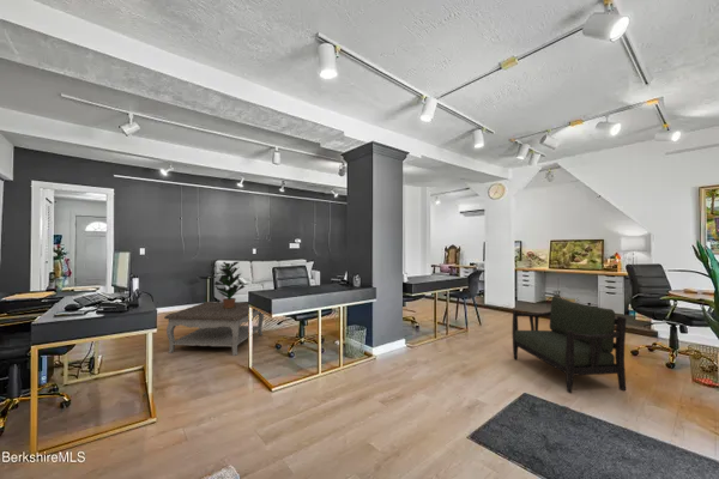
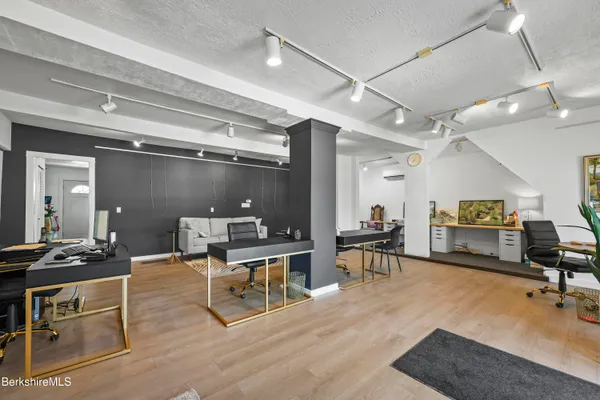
- coffee table [163,301,265,357]
- armchair [512,295,628,394]
- potted plant [213,261,246,309]
